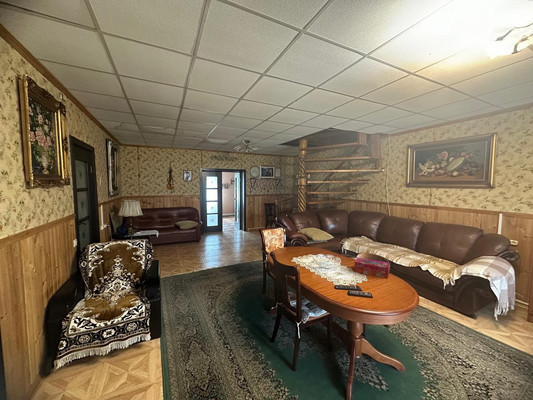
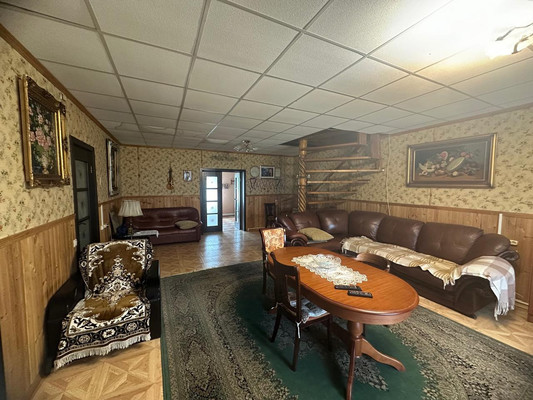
- tissue box [353,257,390,279]
